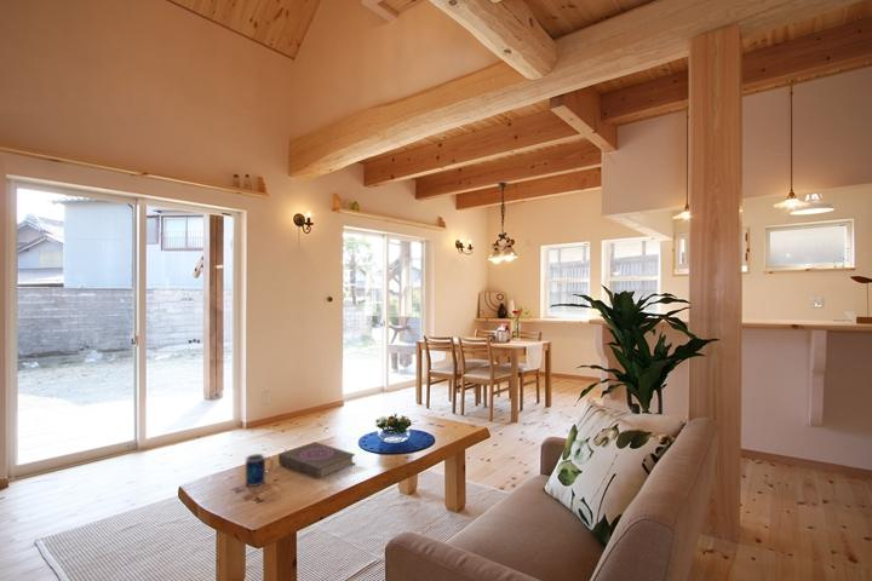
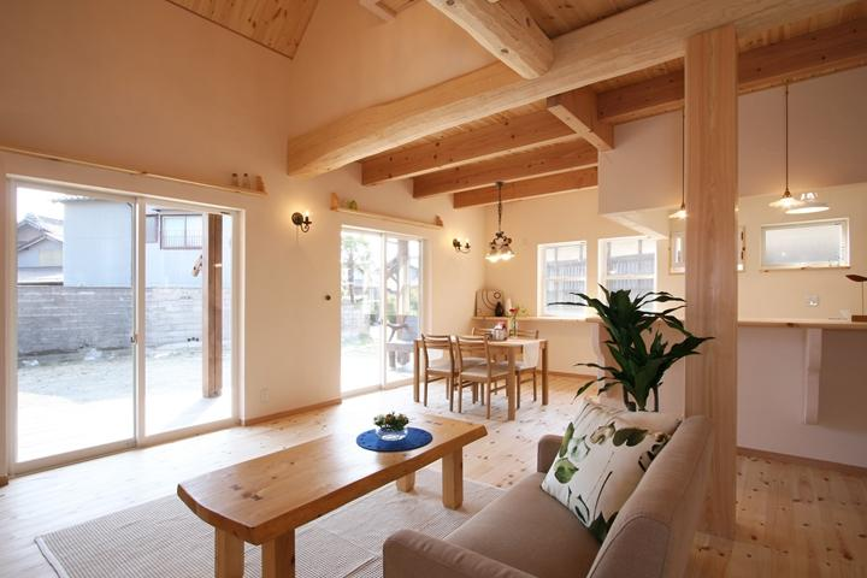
- mug [245,453,275,488]
- book [277,441,356,479]
